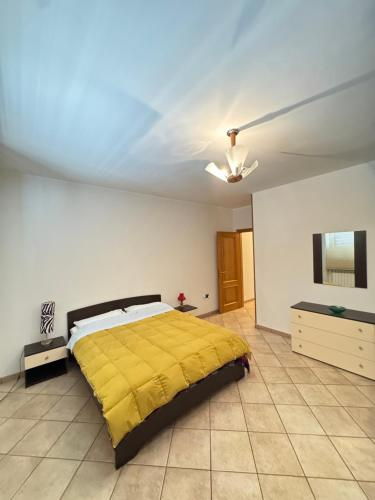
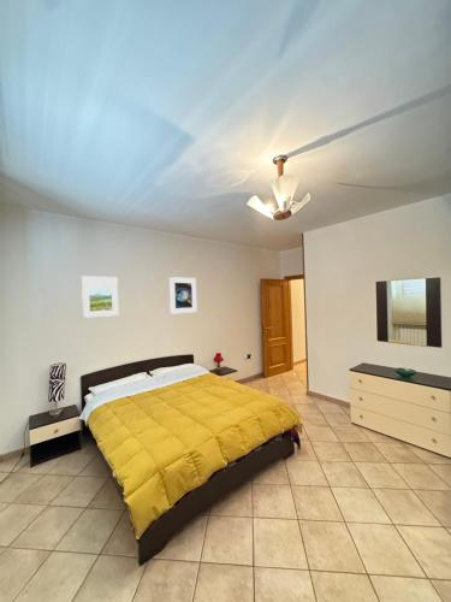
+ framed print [81,276,119,319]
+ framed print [168,276,198,315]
